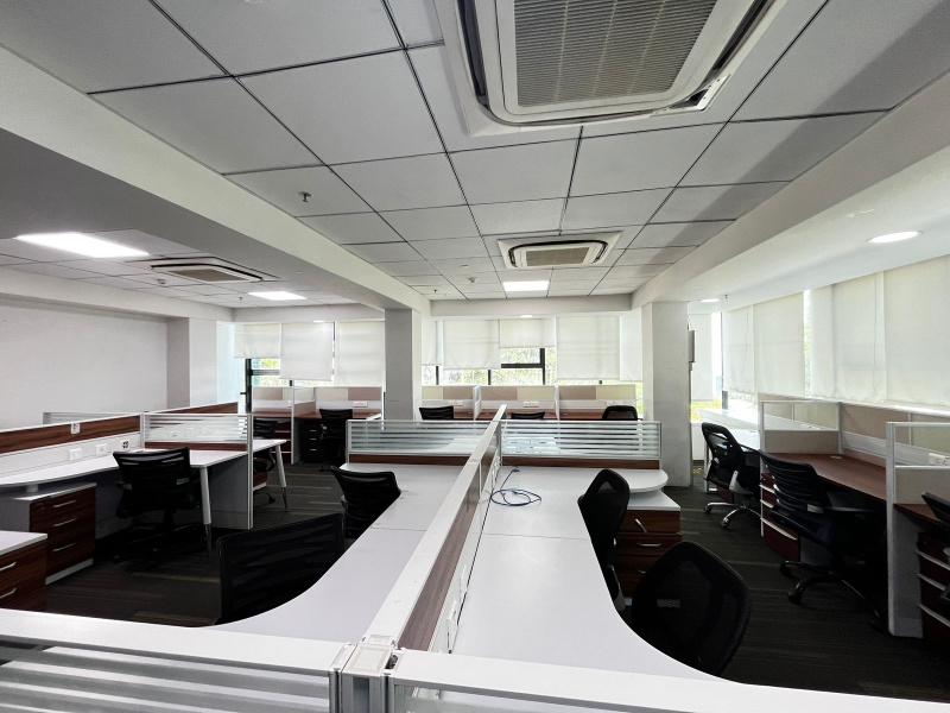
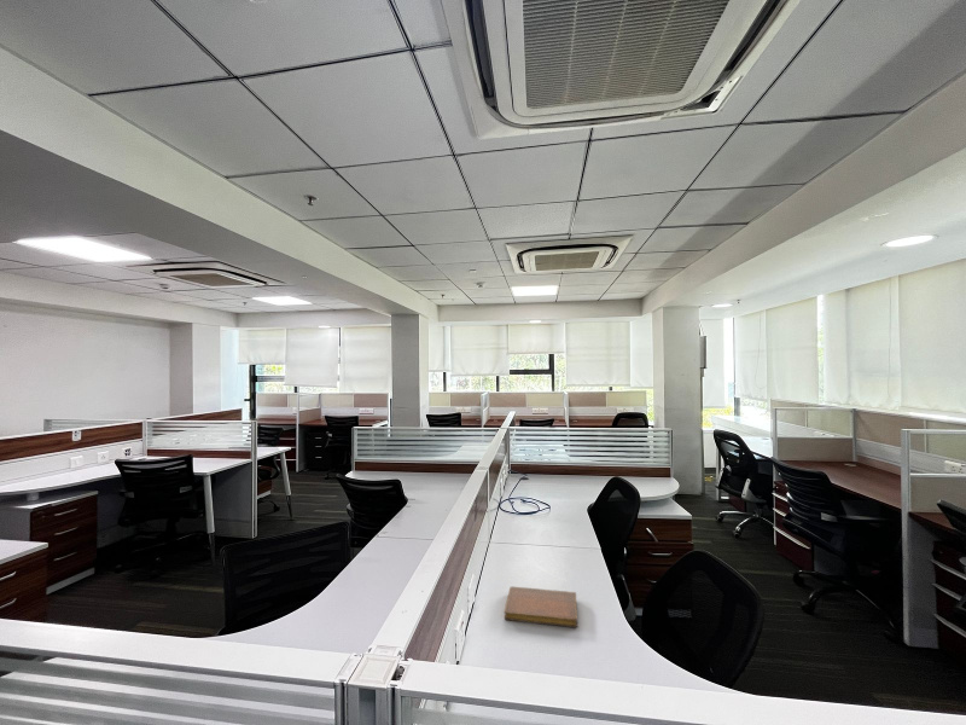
+ notebook [504,586,578,628]
